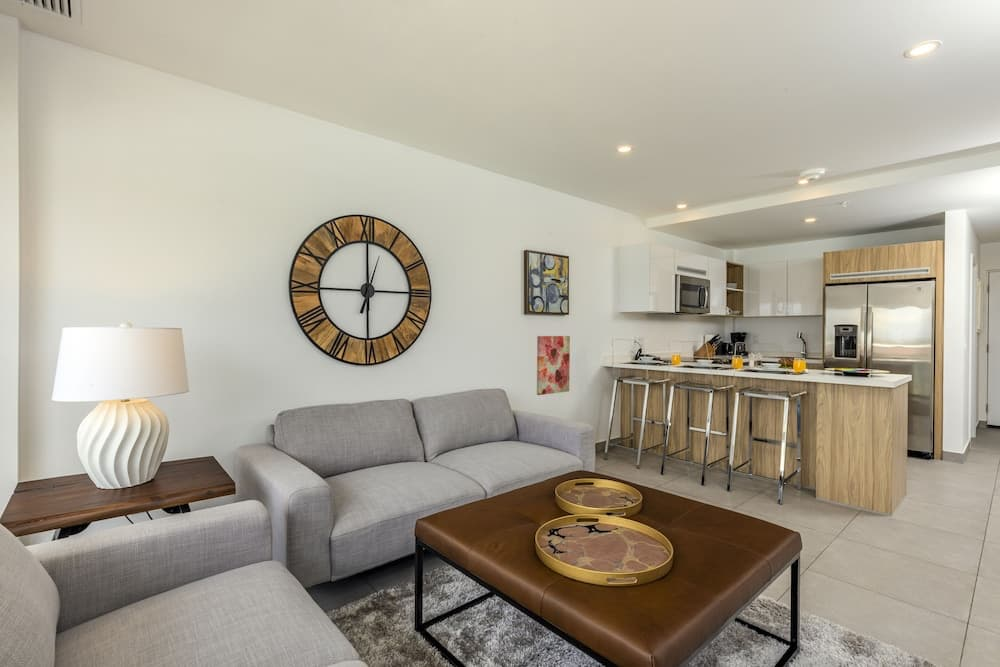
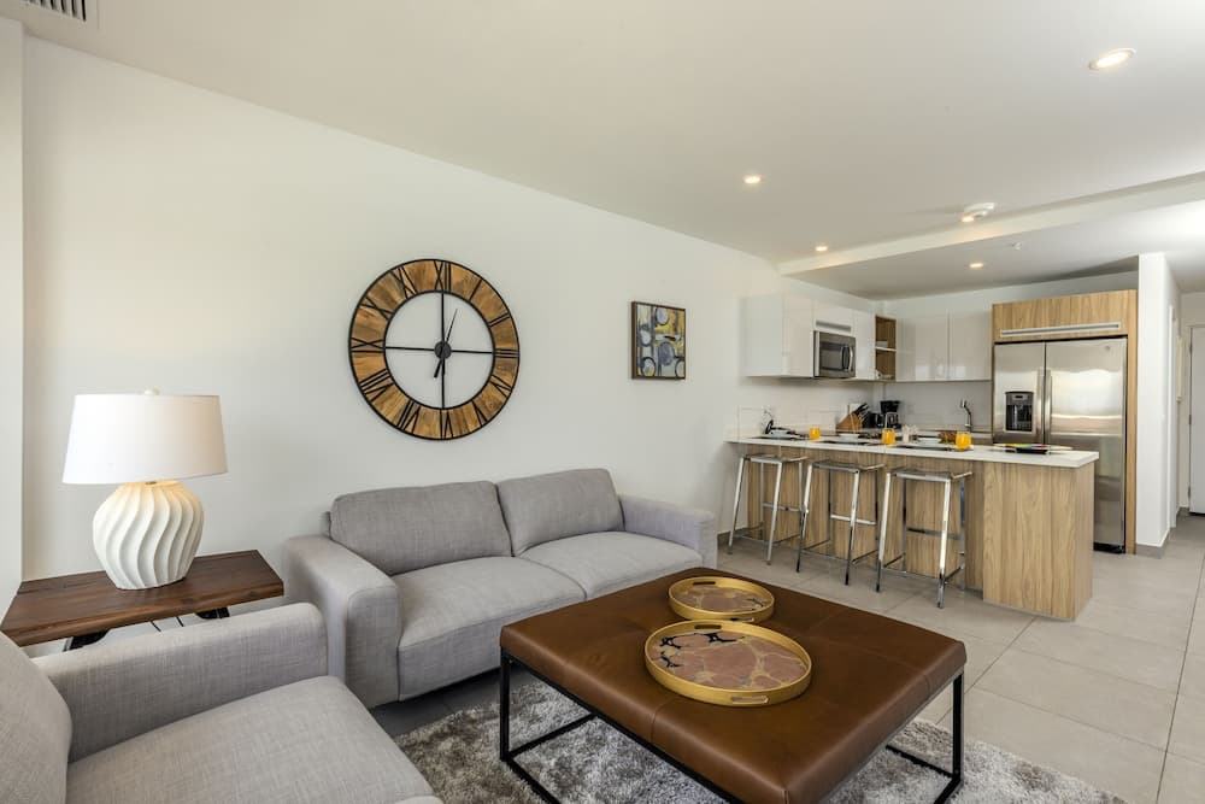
- wall art [536,335,571,396]
